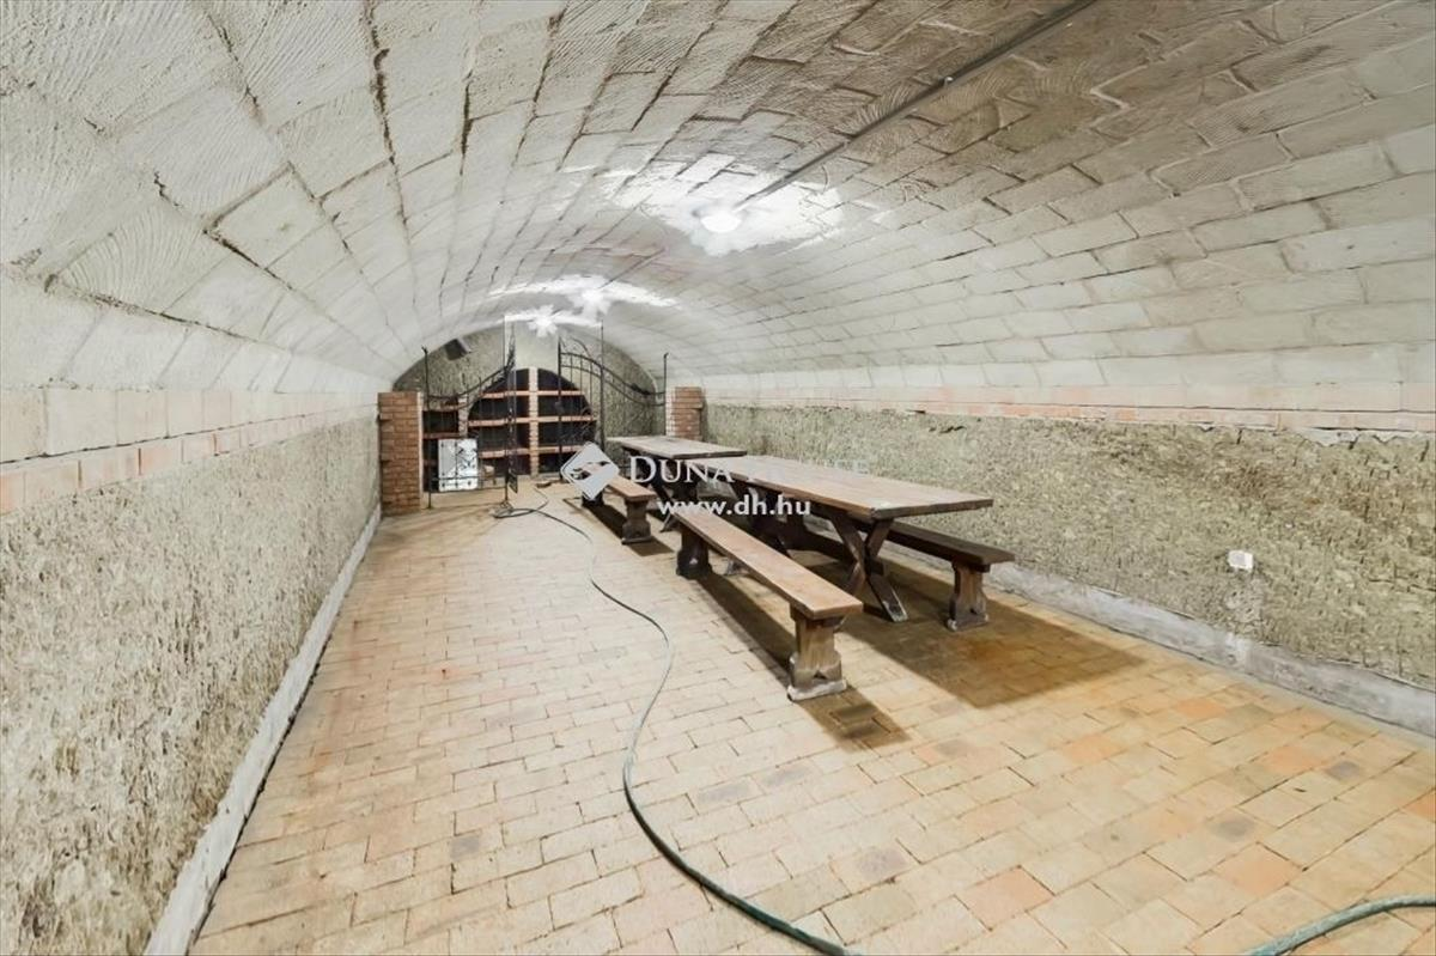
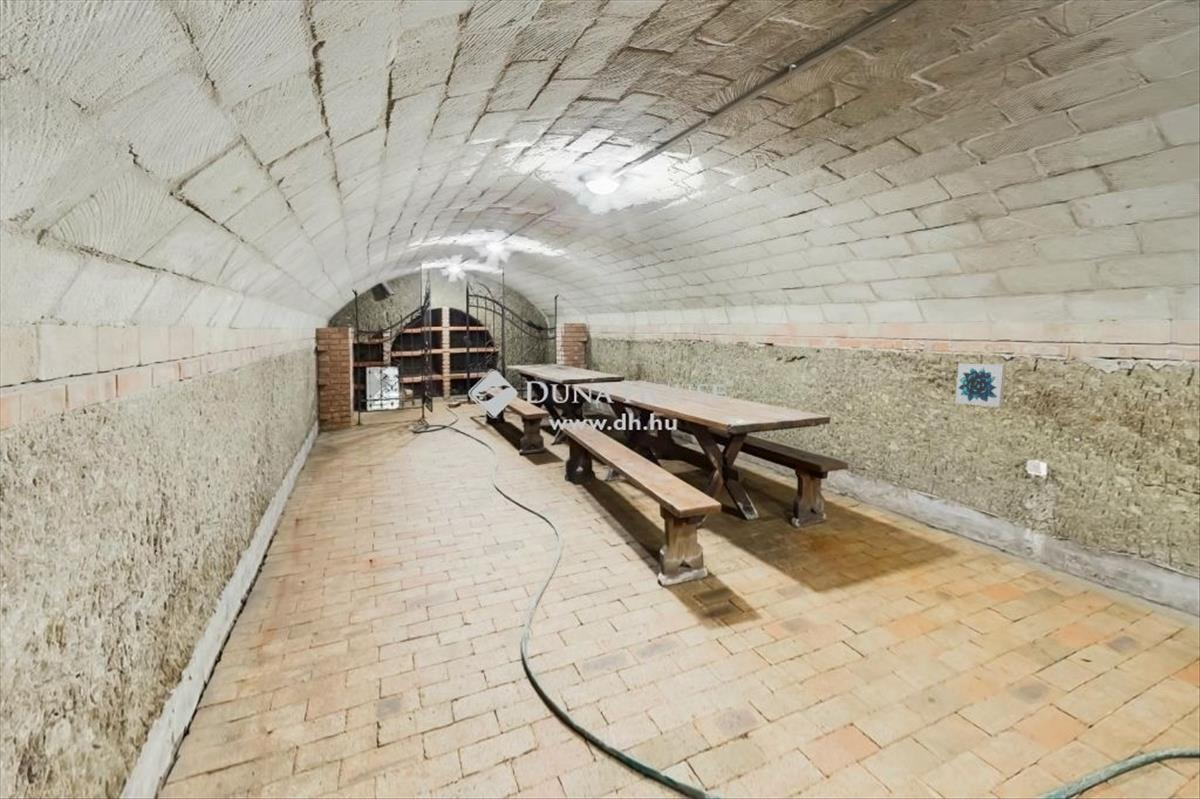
+ wall art [954,362,1007,408]
